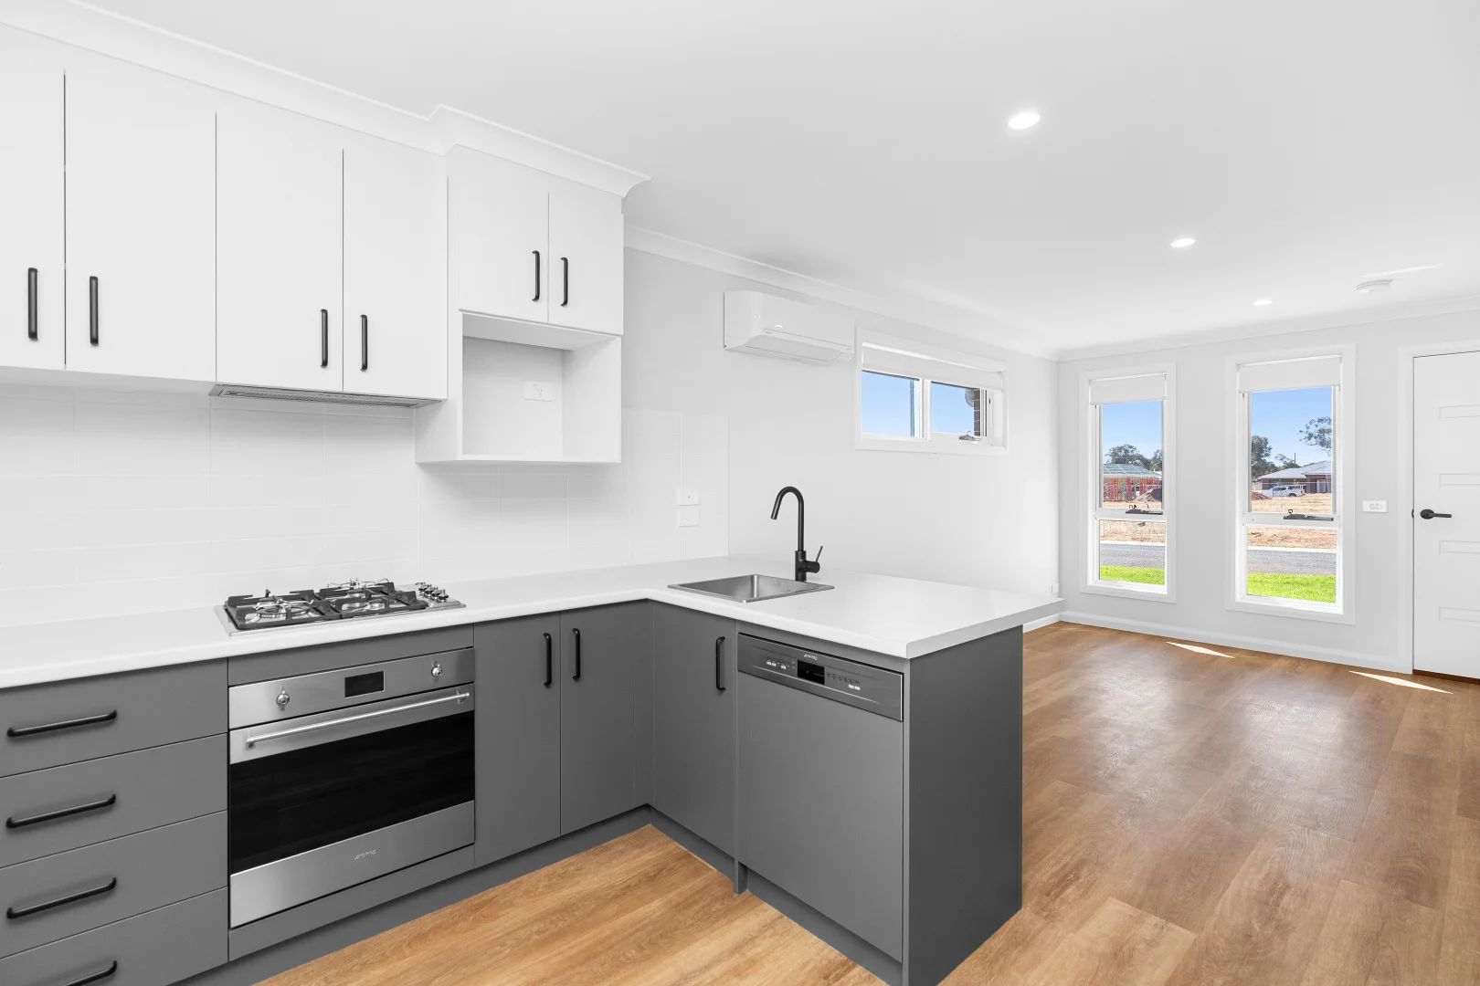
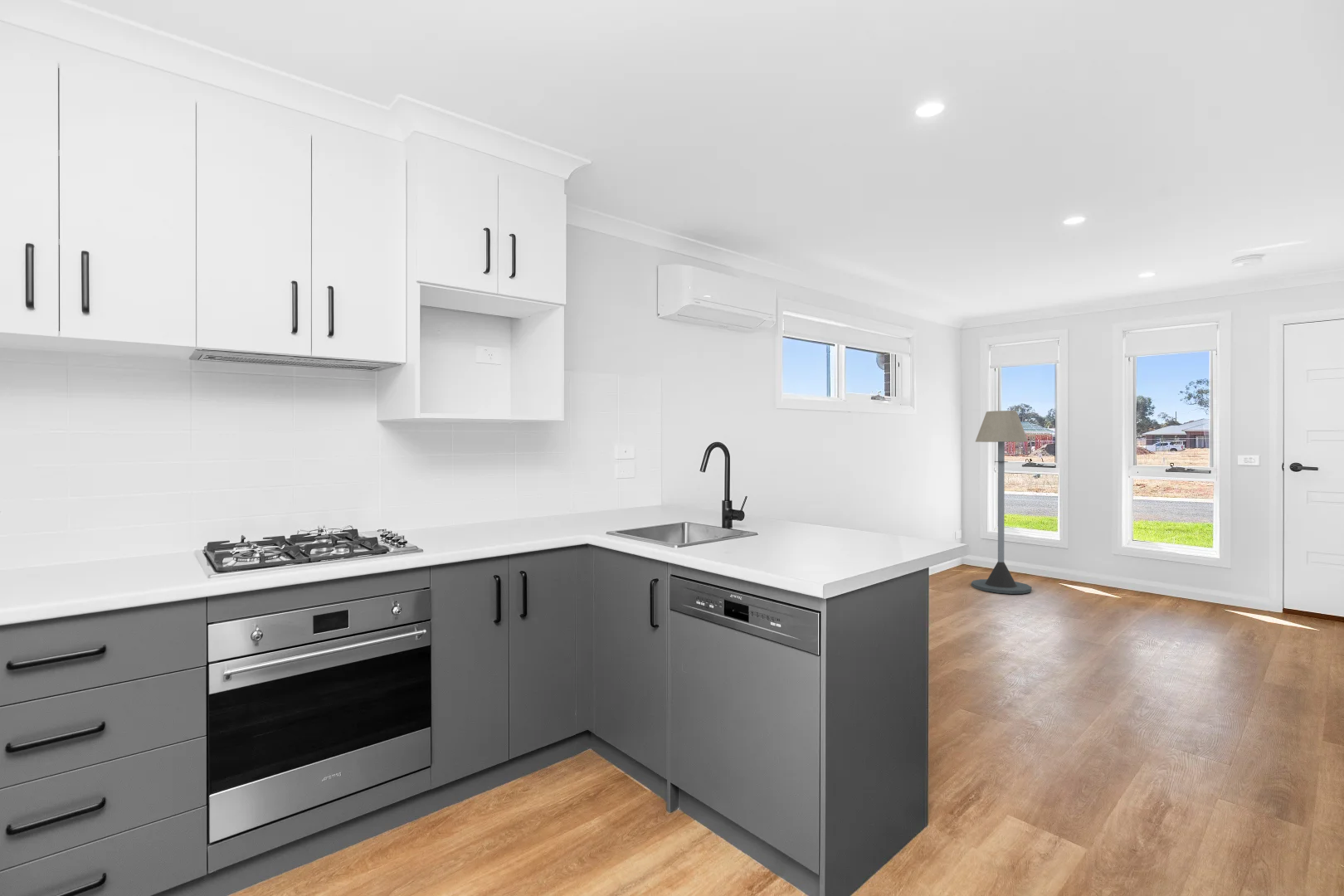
+ floor lamp [971,410,1032,595]
